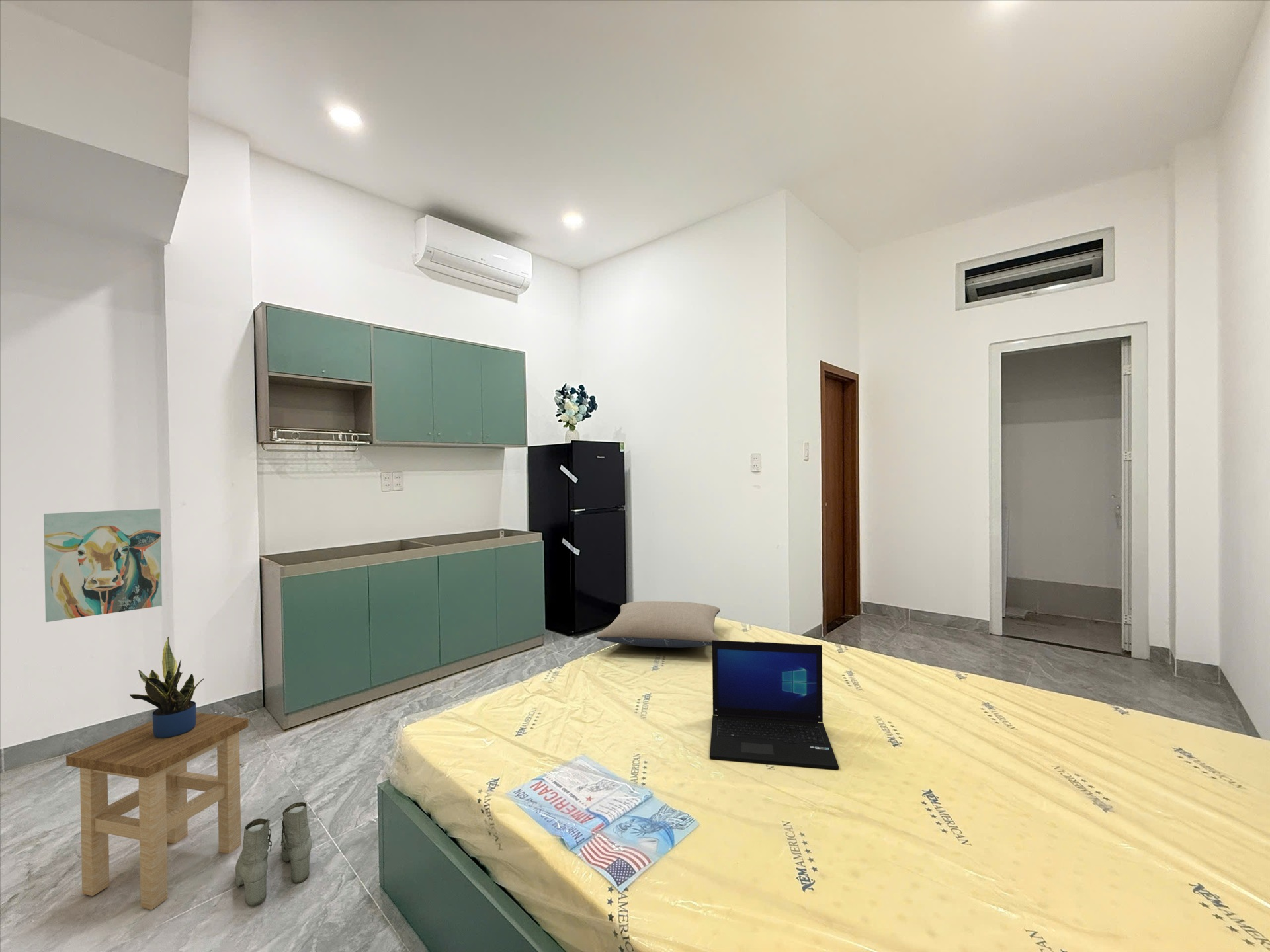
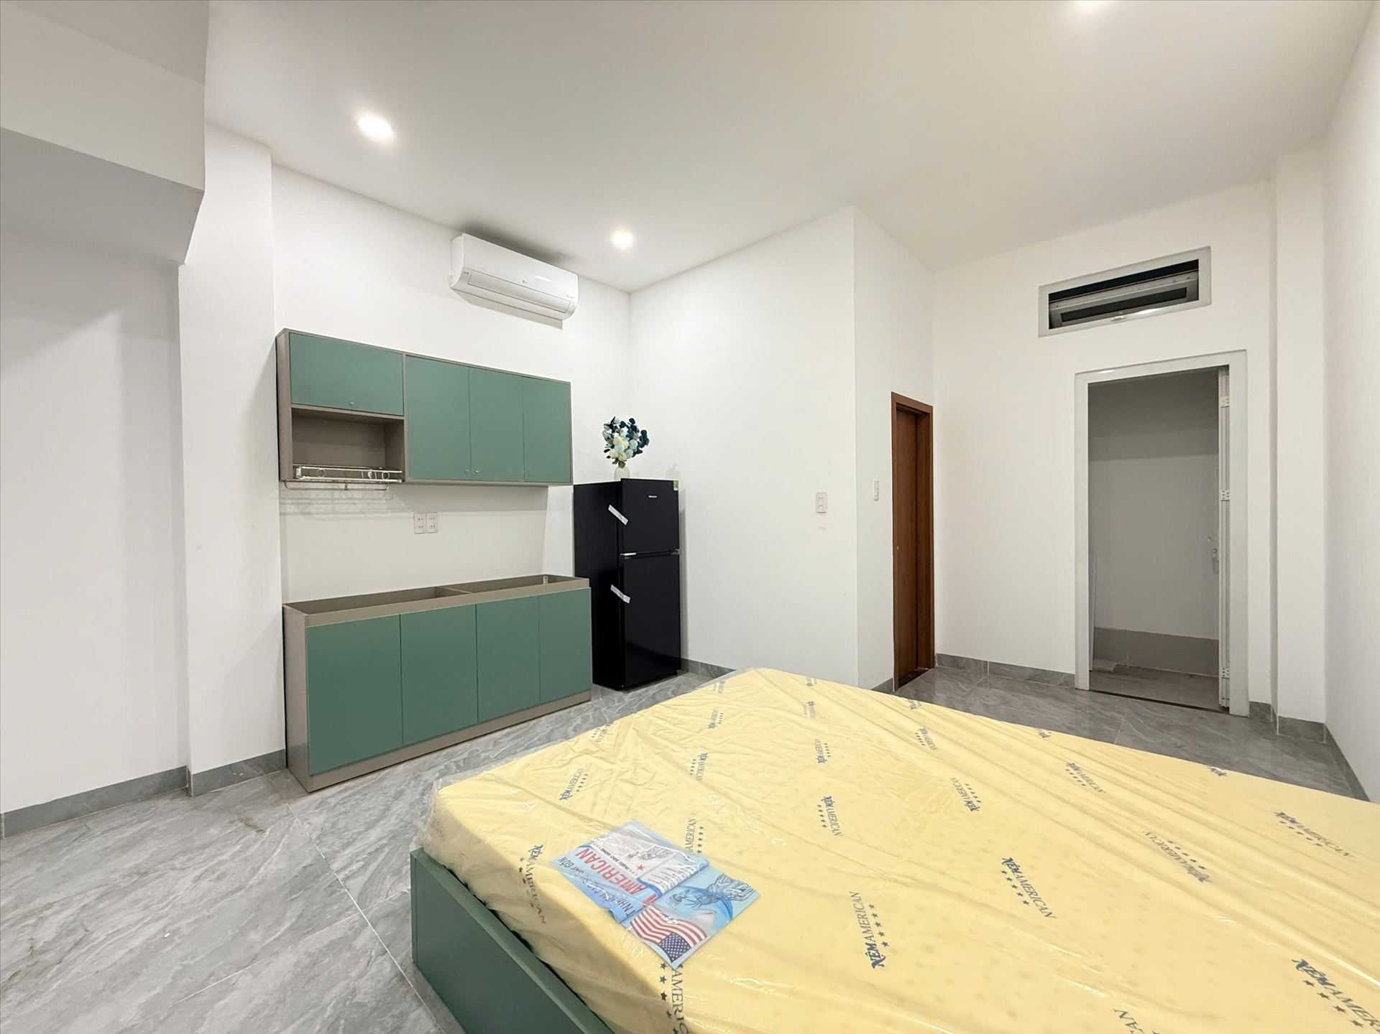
- stool [65,712,249,910]
- laptop [709,640,839,770]
- wall art [43,508,163,623]
- boots [235,801,312,906]
- pillow [596,600,720,648]
- potted plant [129,636,205,738]
